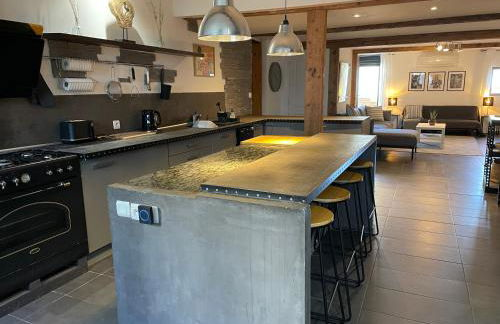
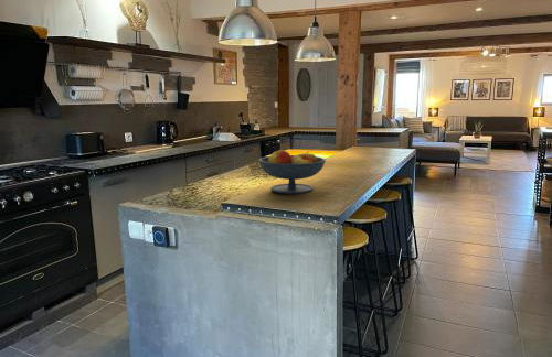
+ fruit bowl [257,149,327,195]
